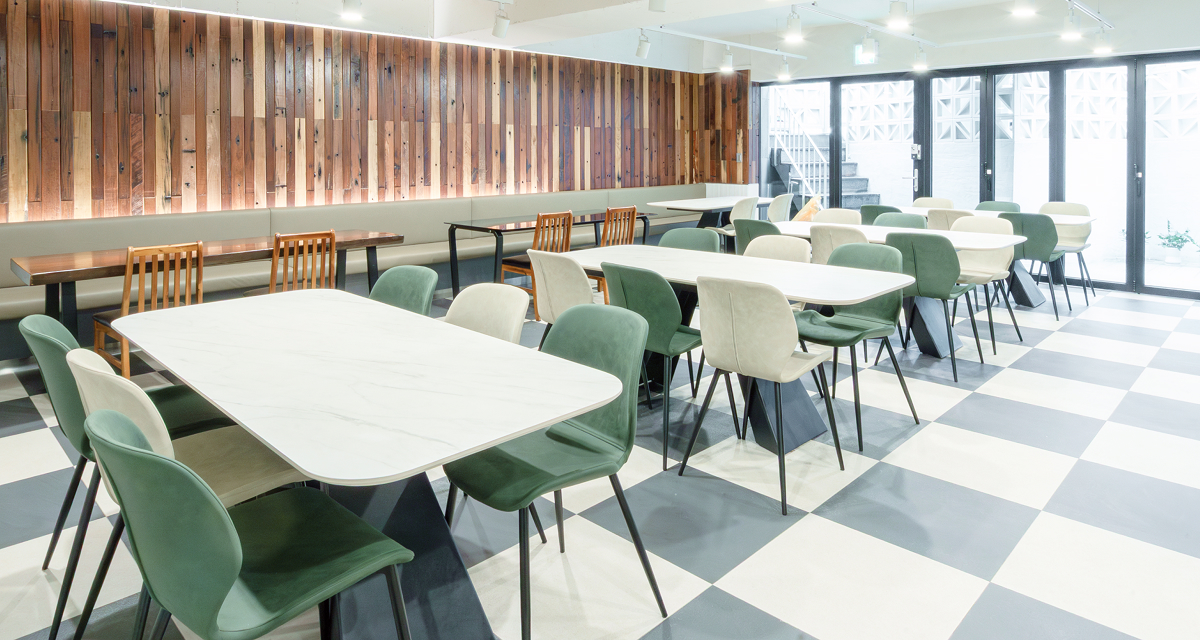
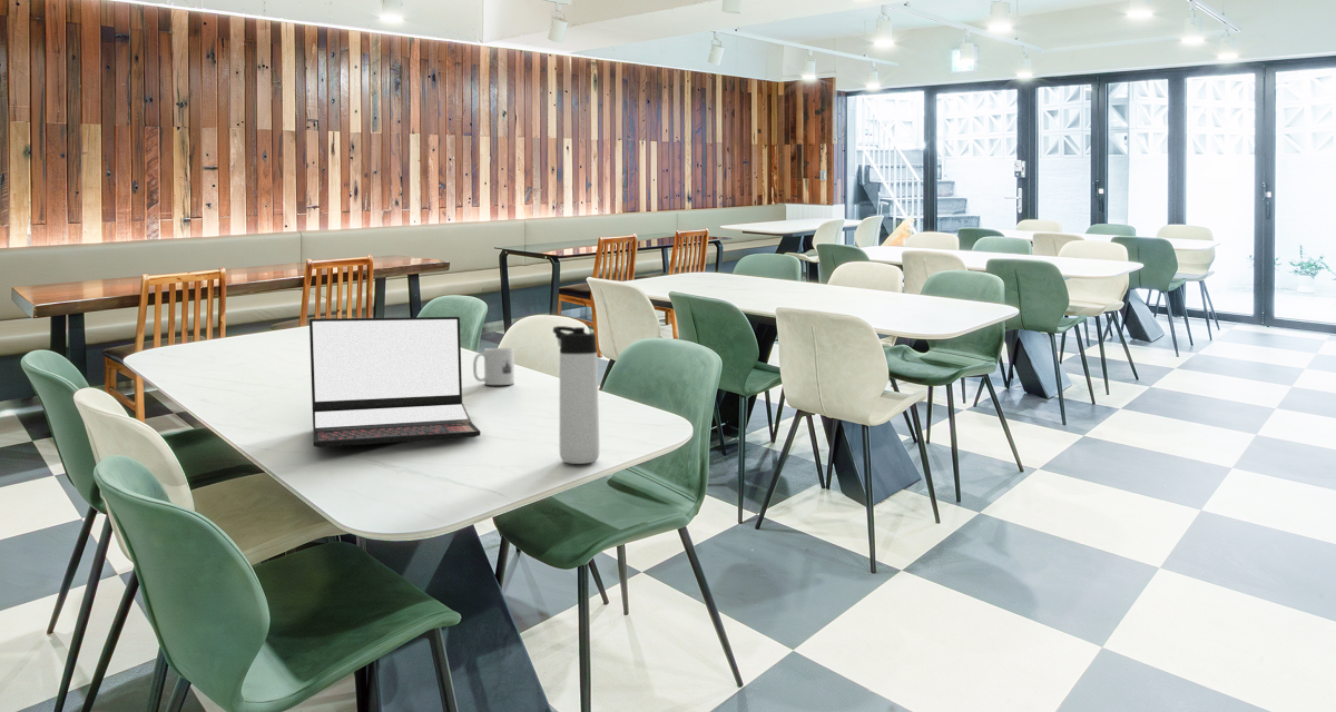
+ laptop [308,316,481,448]
+ thermos bottle [552,325,600,465]
+ mug [472,347,515,386]
